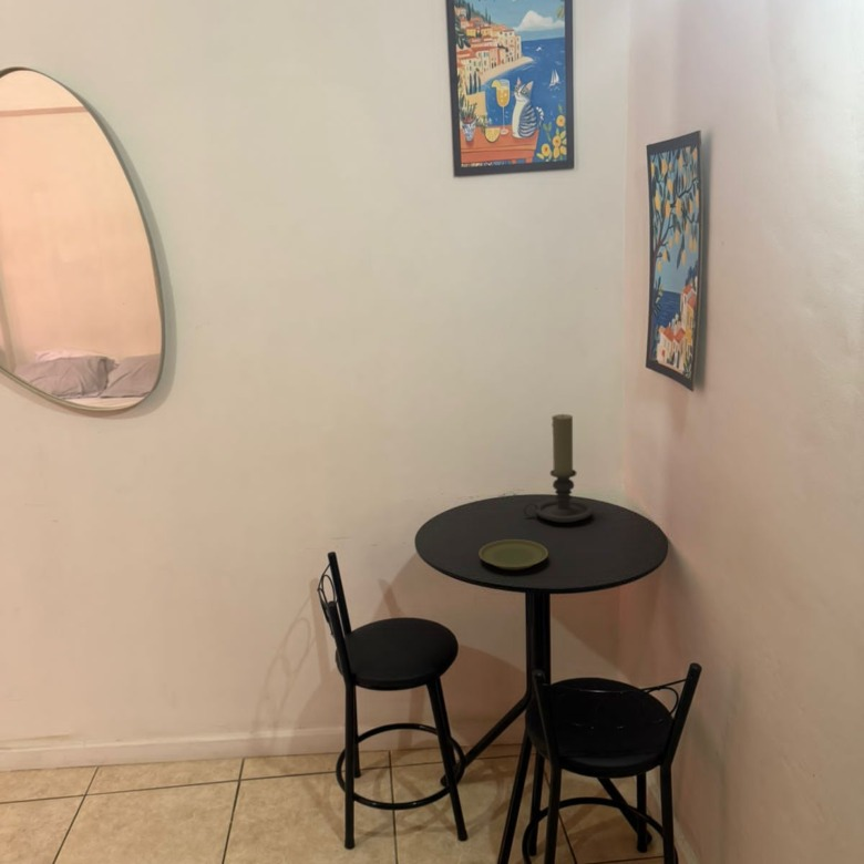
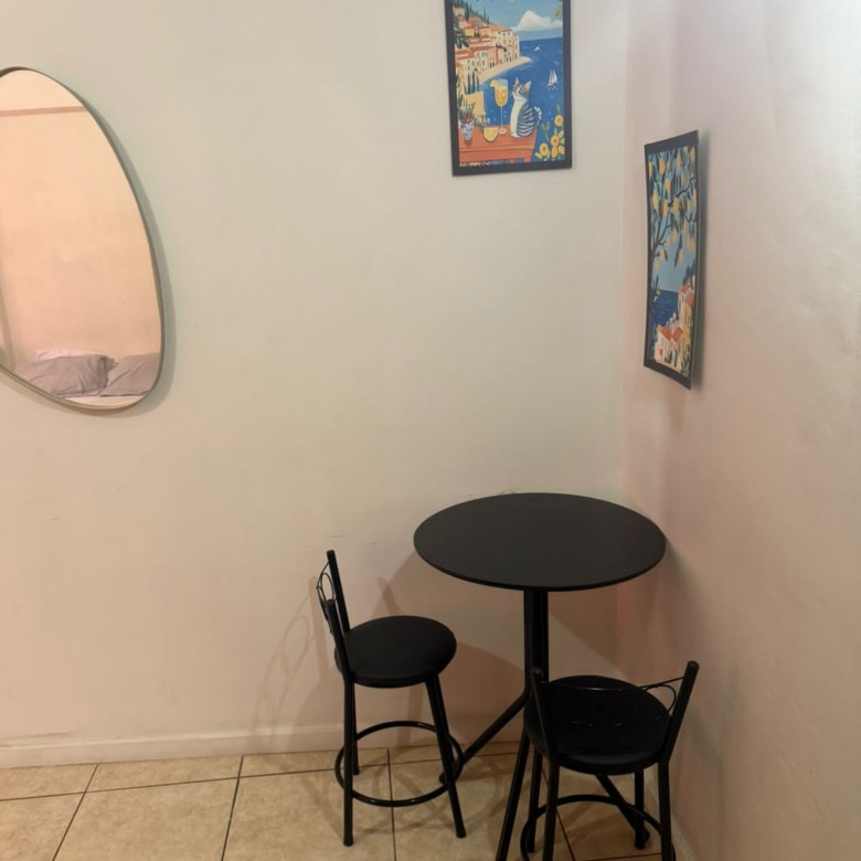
- plate [477,538,549,570]
- candle holder [522,413,594,524]
